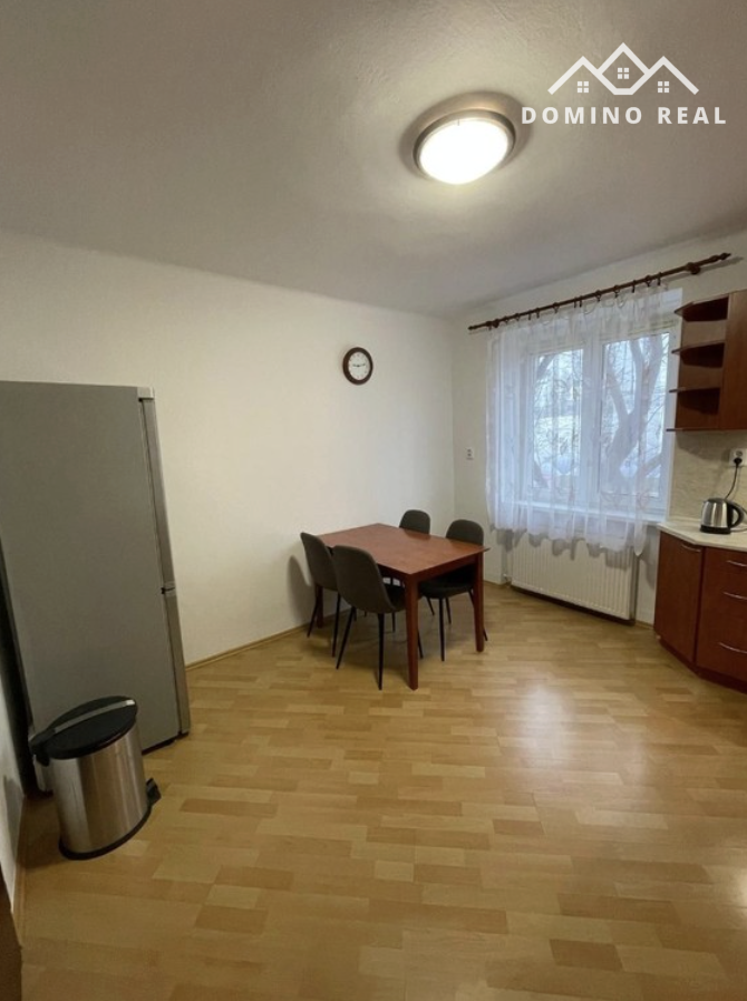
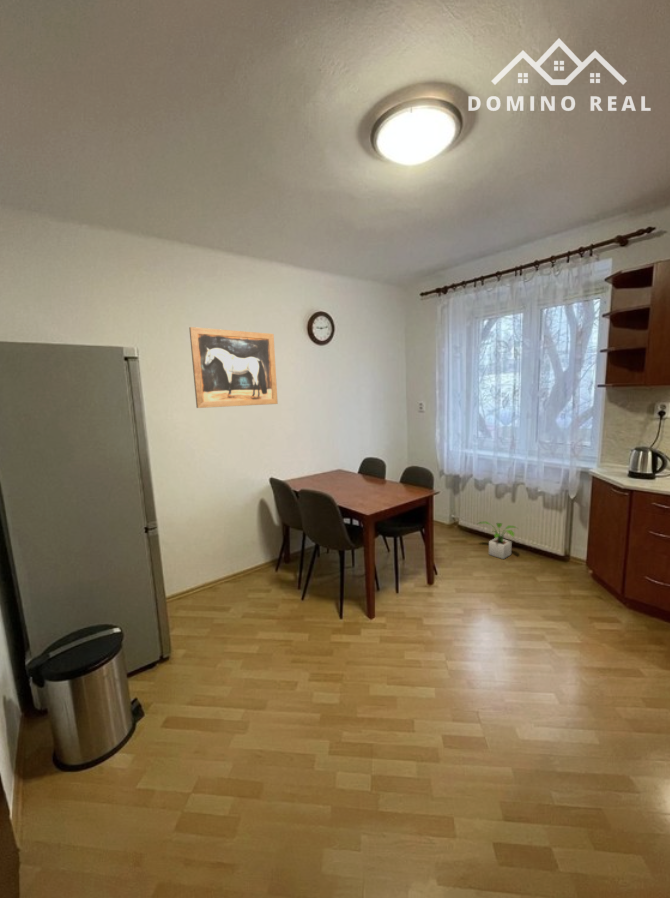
+ wall art [188,326,279,409]
+ potted plant [475,520,518,560]
